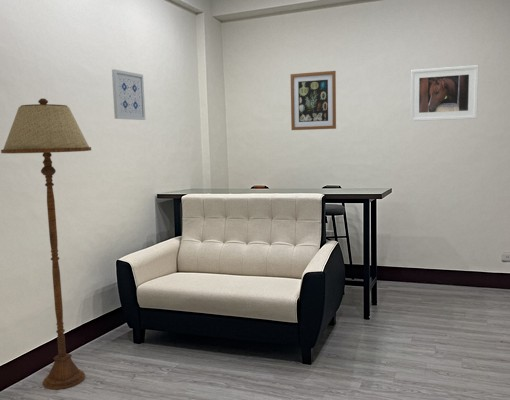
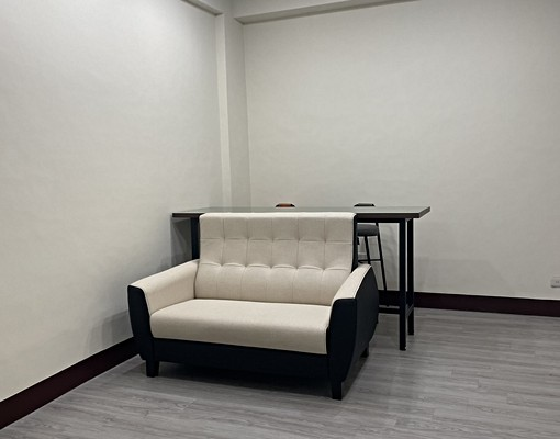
- wall art [289,70,337,131]
- floor lamp [0,98,92,391]
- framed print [409,64,479,122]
- wall art [111,68,146,121]
